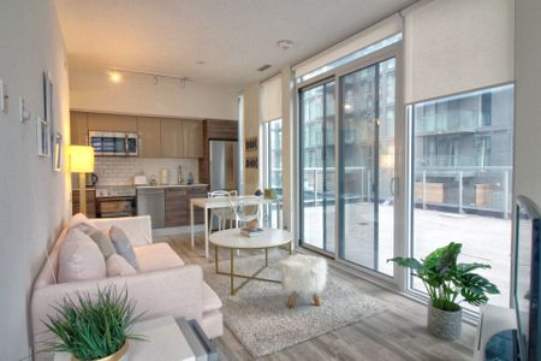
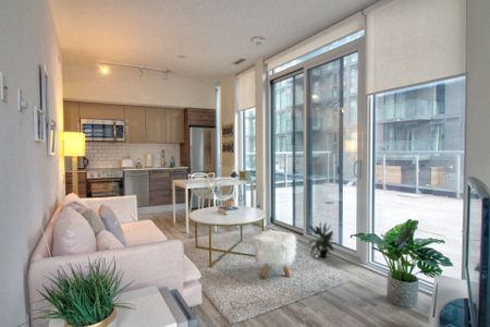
+ potted plant [307,221,336,259]
